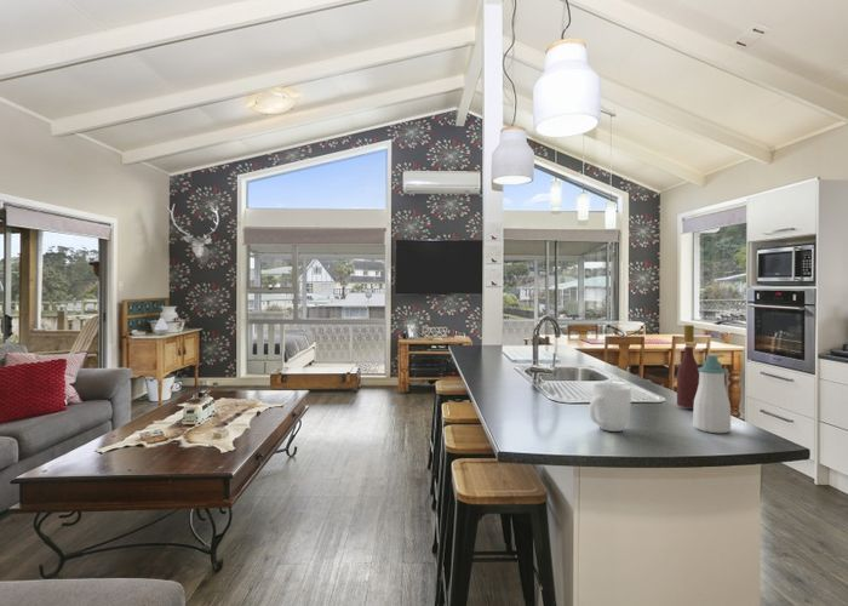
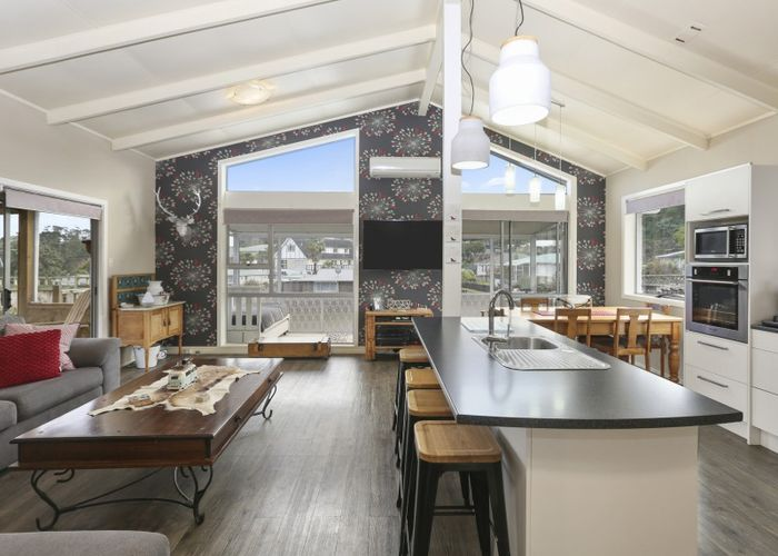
- wine bottle [676,324,700,408]
- mug [588,382,632,433]
- soap bottle [692,354,732,434]
